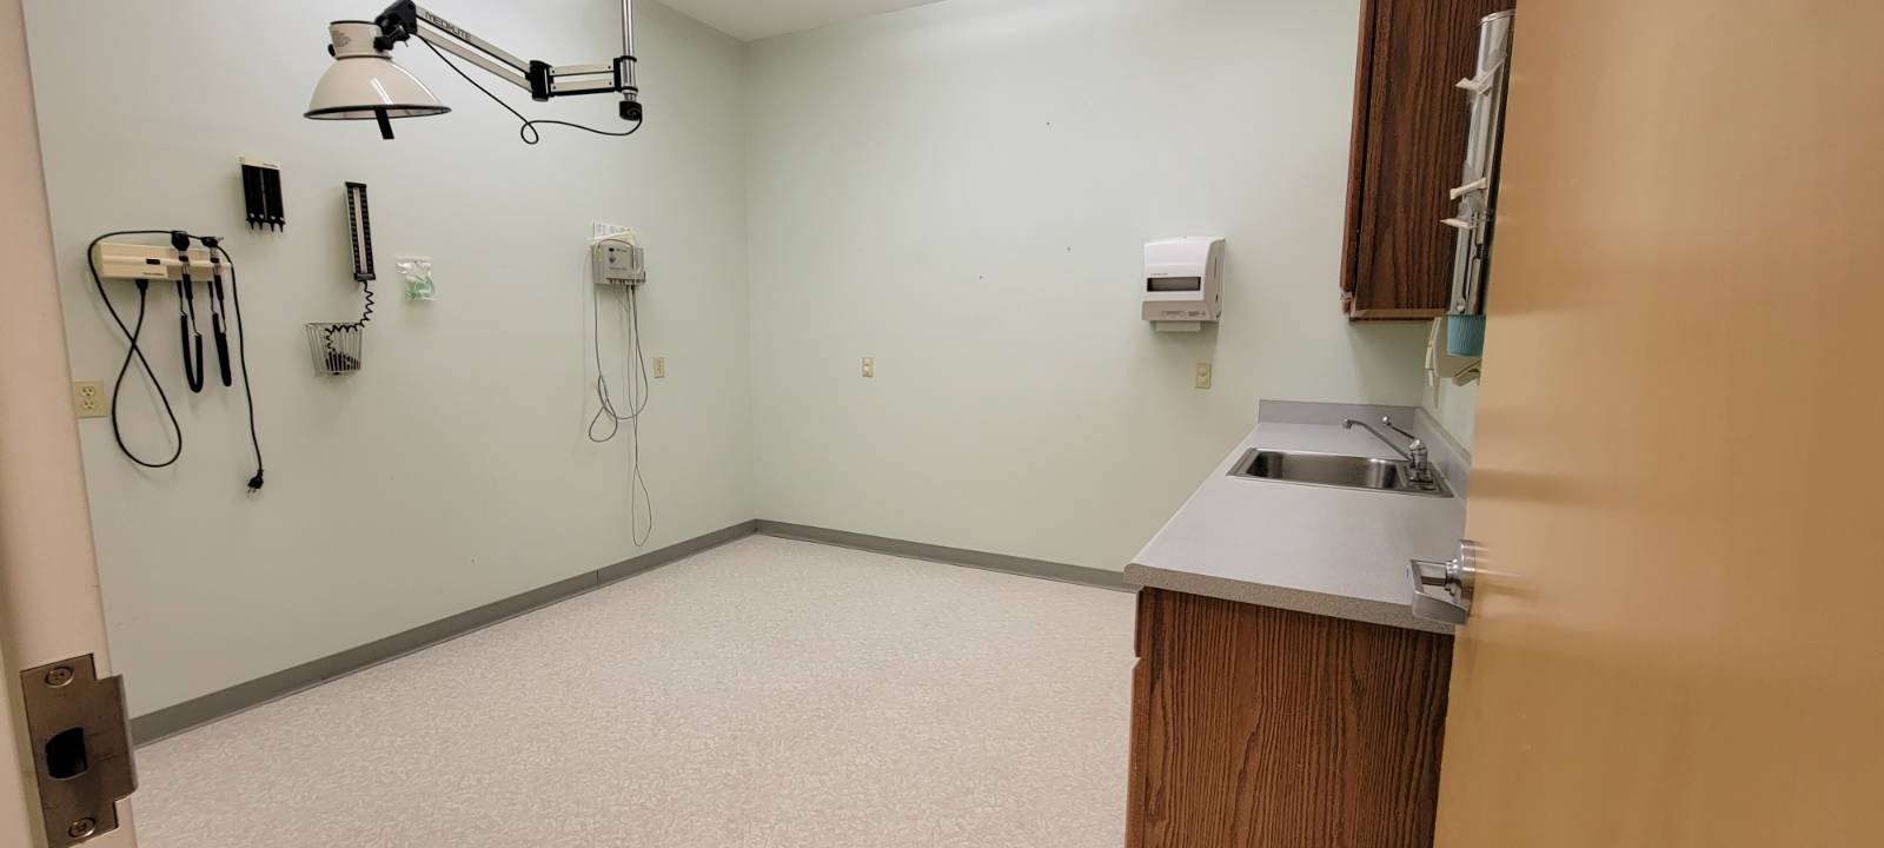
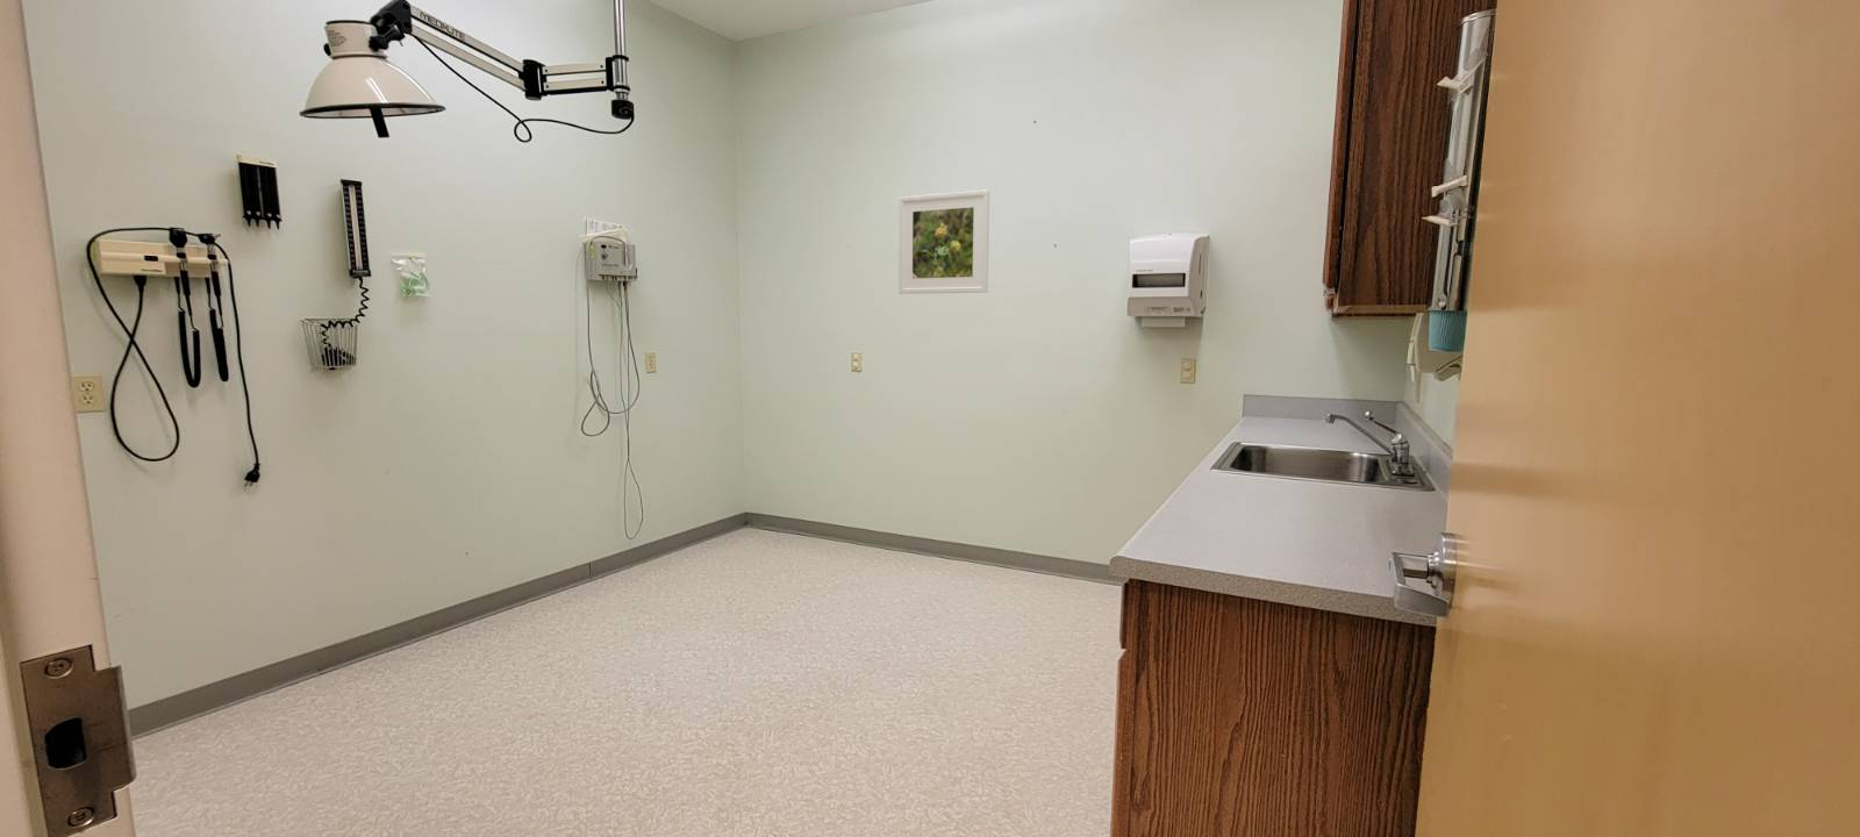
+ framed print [898,189,990,295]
